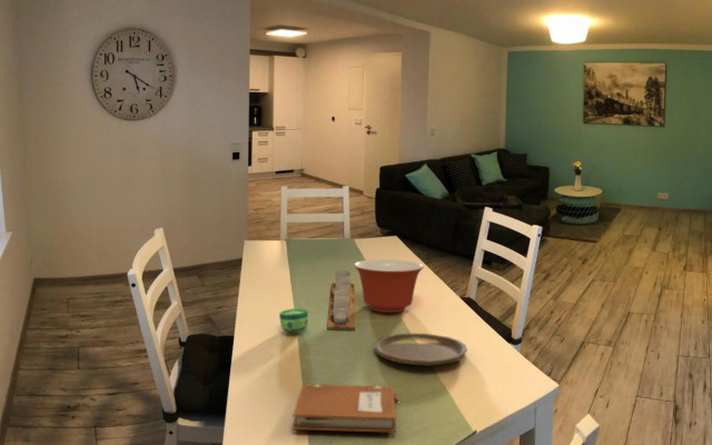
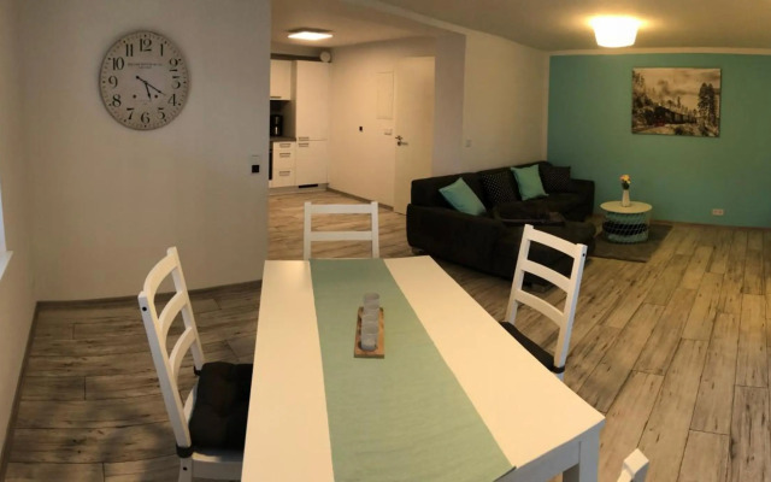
- cup [278,307,309,334]
- notebook [291,383,399,434]
- mixing bowl [353,258,425,314]
- plate [373,333,468,366]
